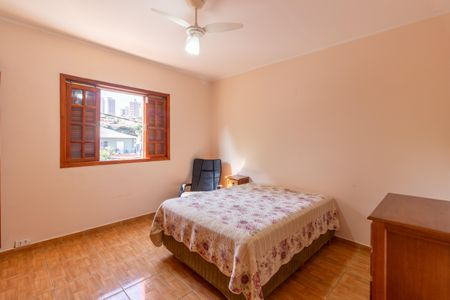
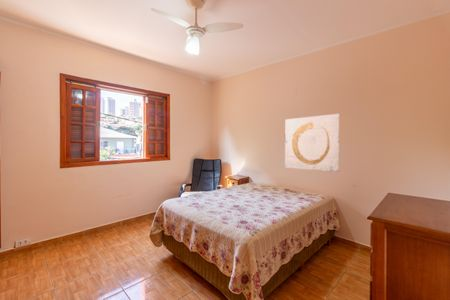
+ wall art [284,113,341,173]
